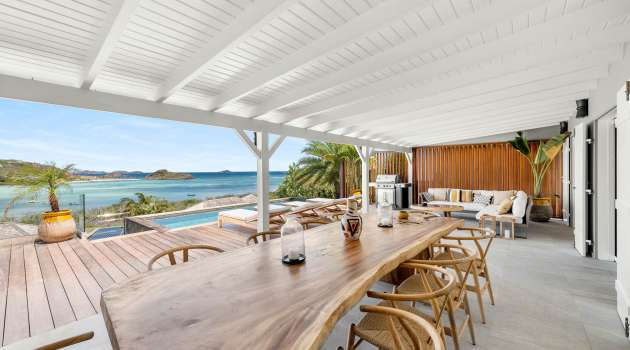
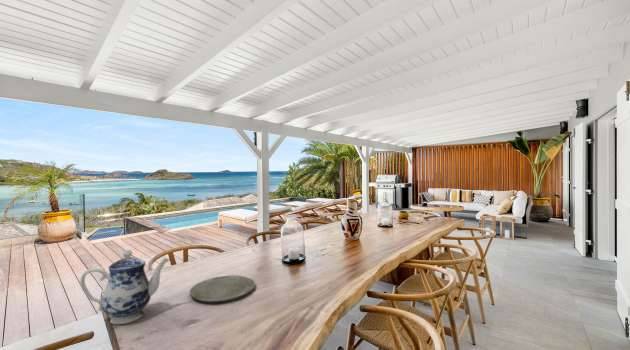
+ teapot [79,249,170,325]
+ plate [189,275,256,303]
